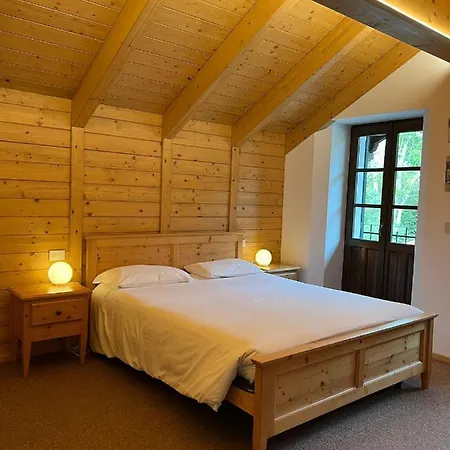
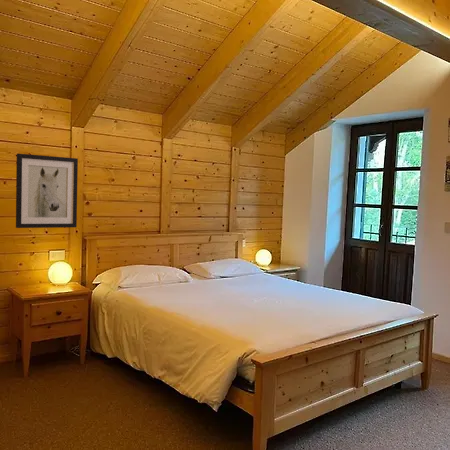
+ wall art [15,153,79,229]
